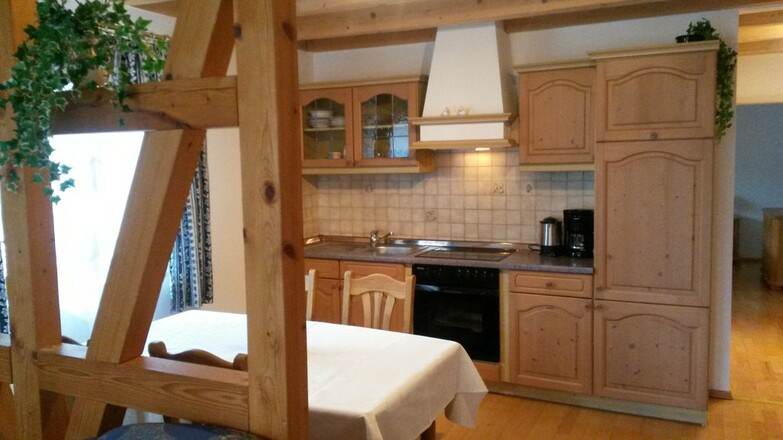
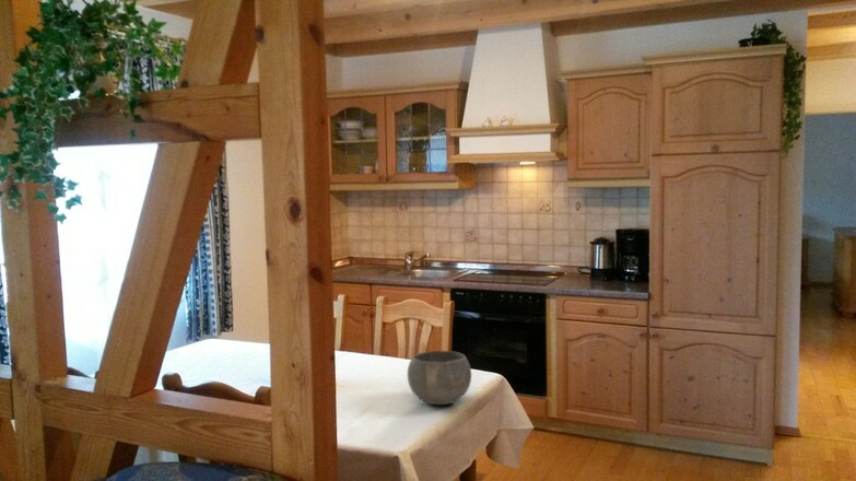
+ bowl [407,350,472,406]
